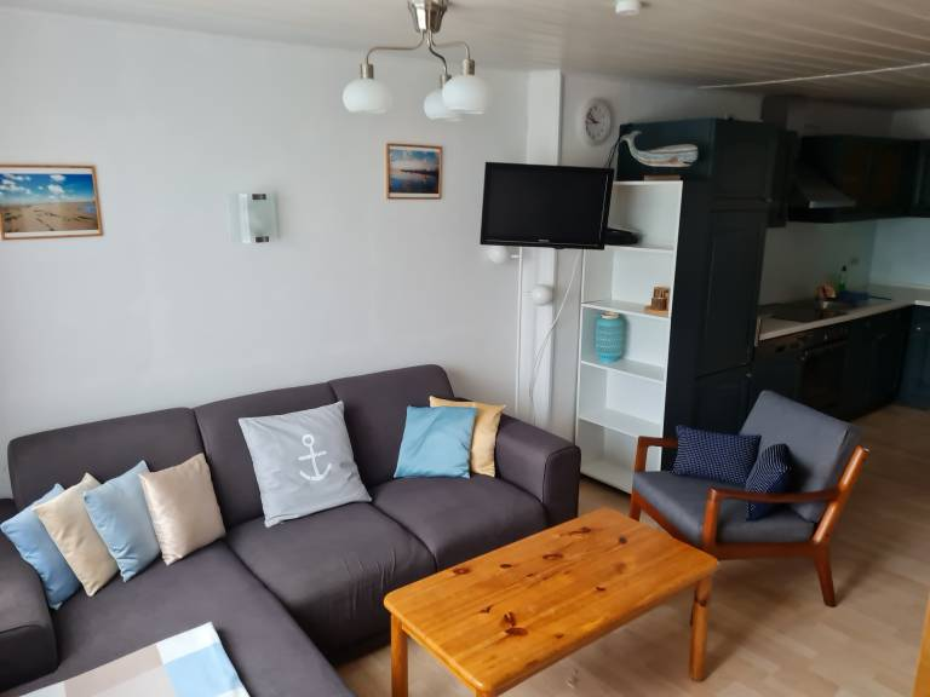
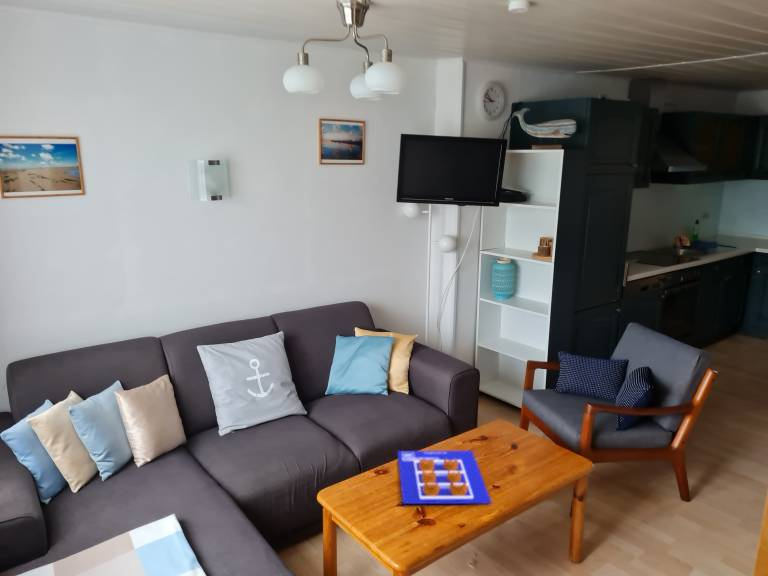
+ poster [397,450,492,505]
